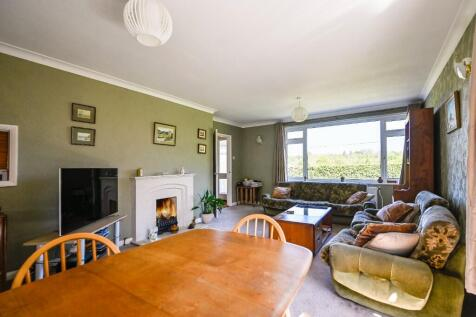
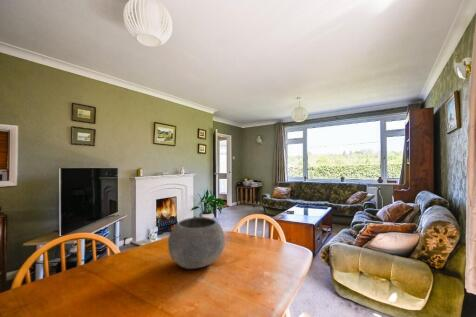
+ bowl [167,216,226,270]
